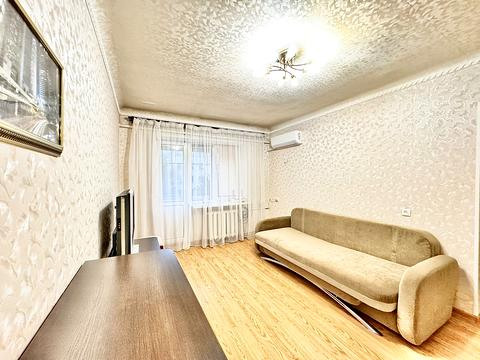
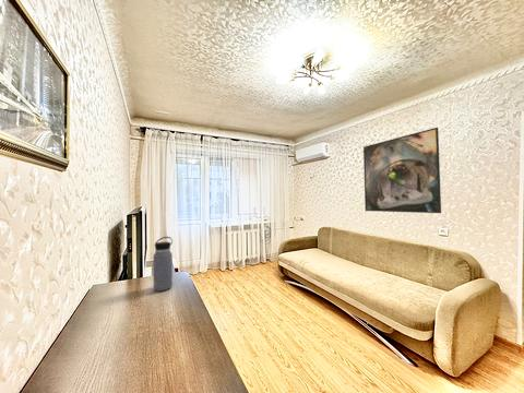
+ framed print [362,127,442,214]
+ water bottle [153,236,174,293]
